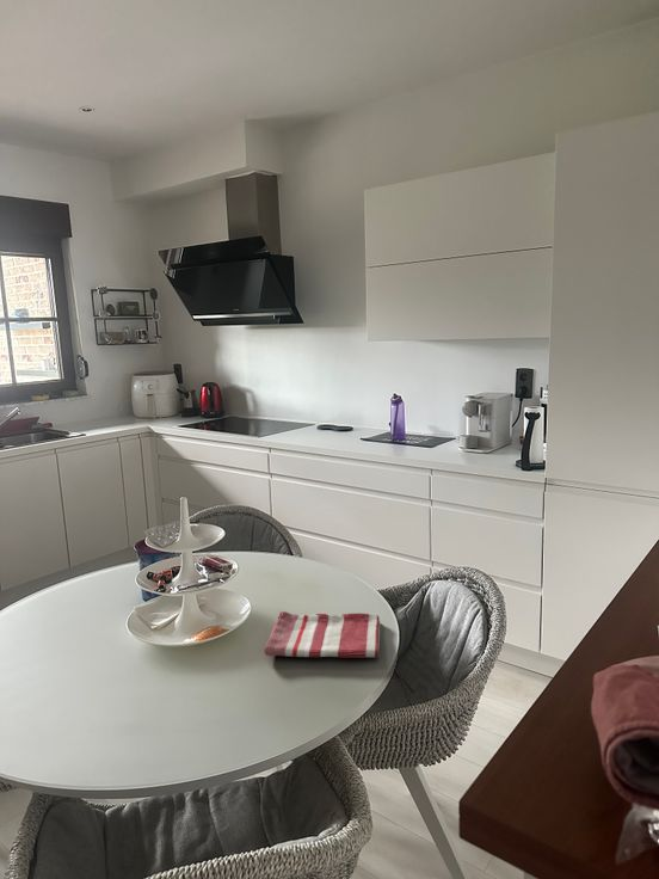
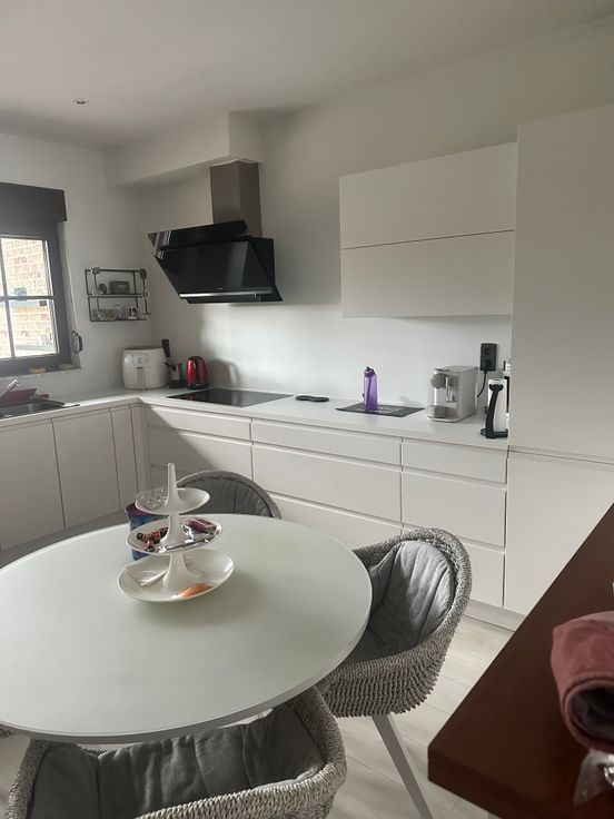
- dish towel [264,610,381,659]
